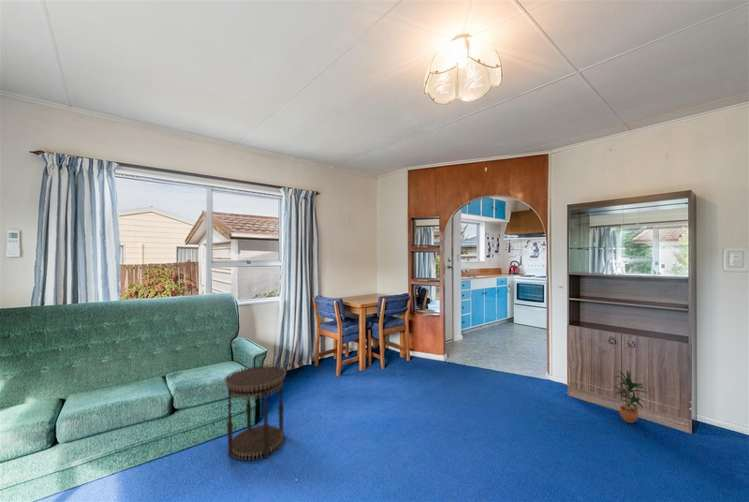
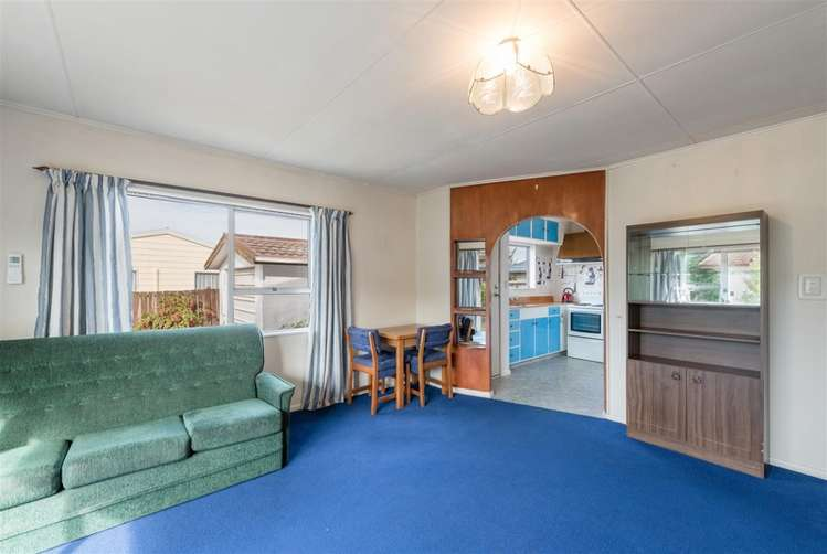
- potted plant [612,369,649,424]
- side table [223,363,287,461]
